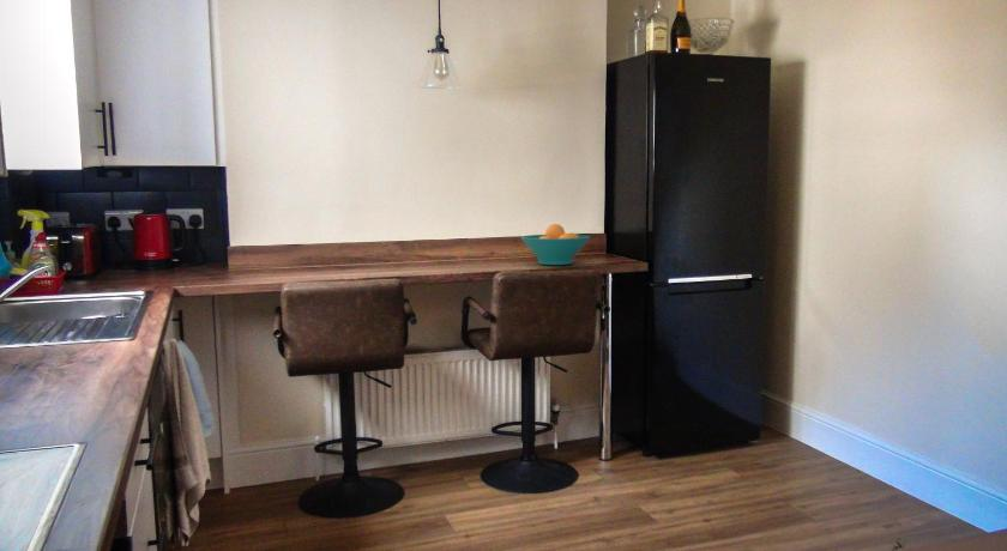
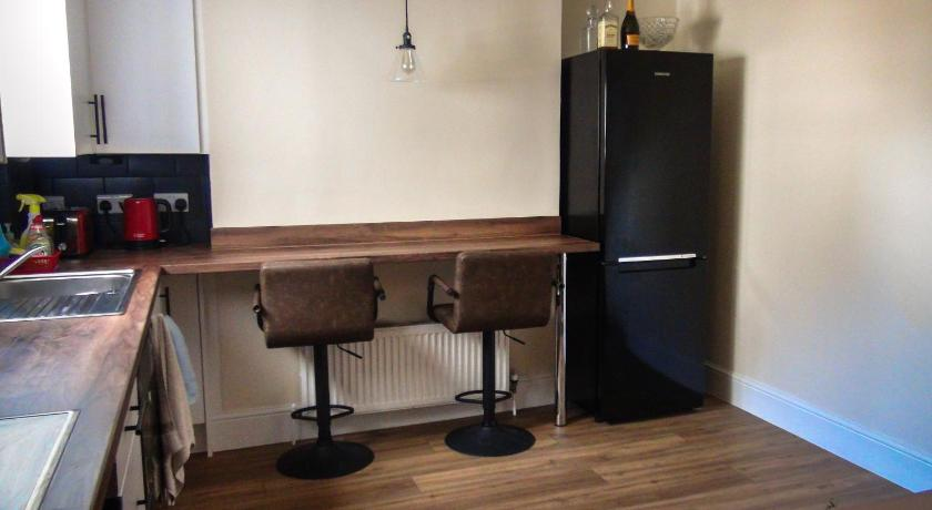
- fruit bowl [520,223,591,266]
